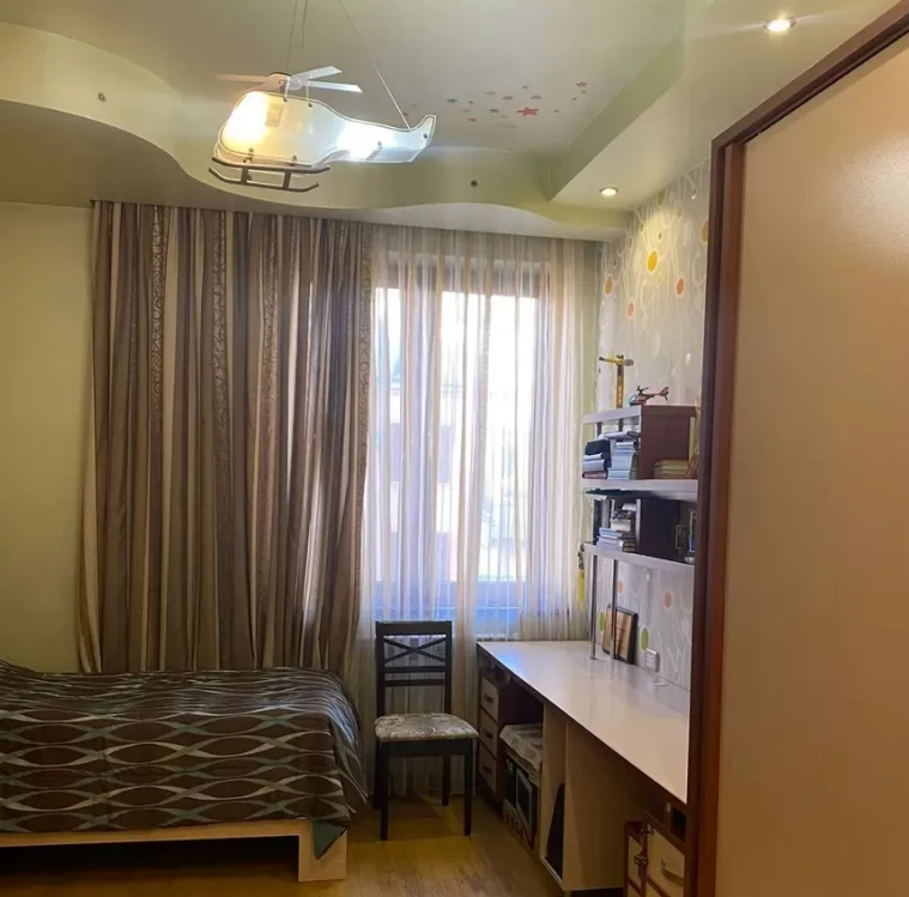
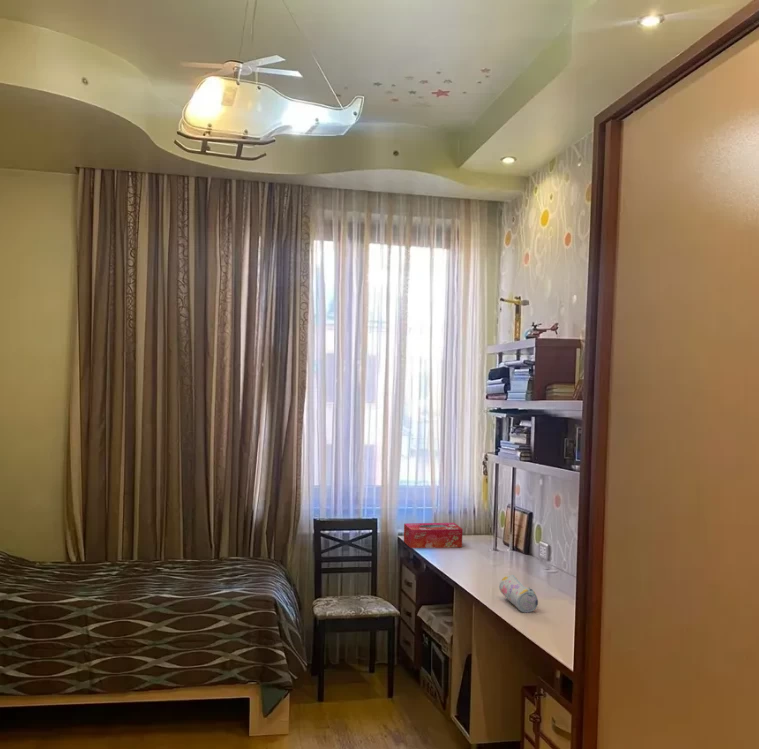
+ tissue box [403,522,464,549]
+ pencil case [498,574,539,613]
